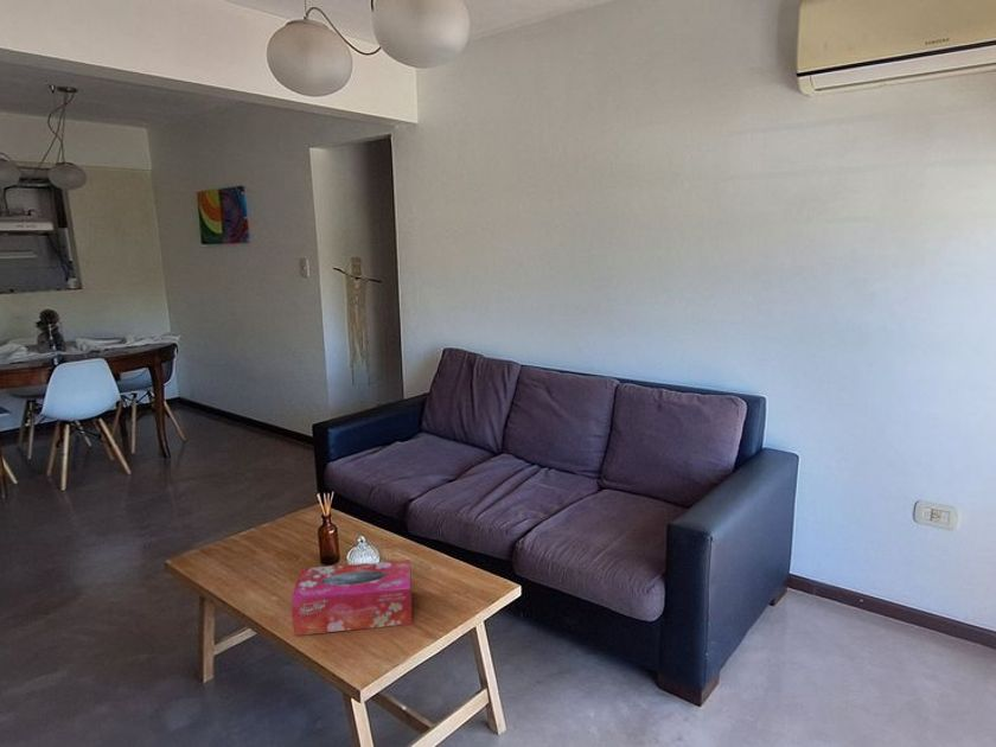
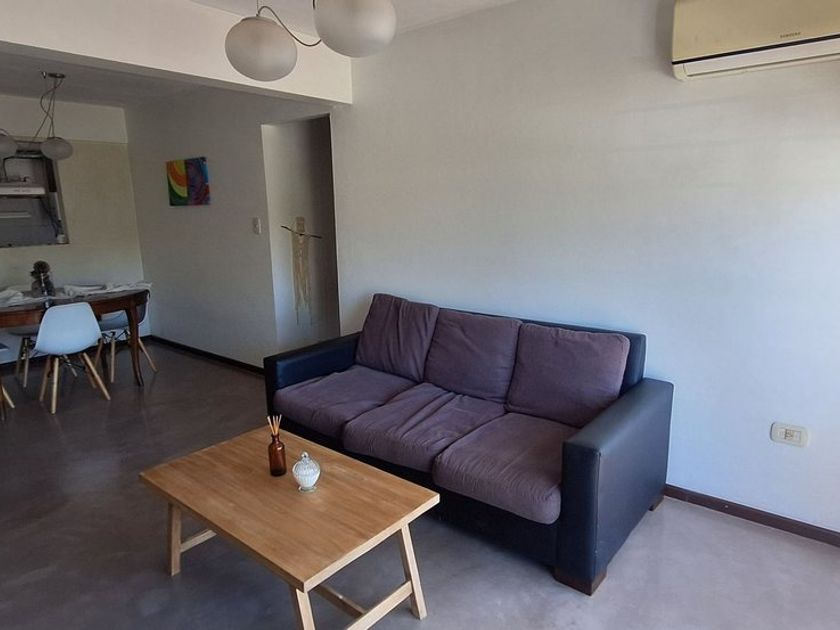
- tissue box [290,558,413,637]
